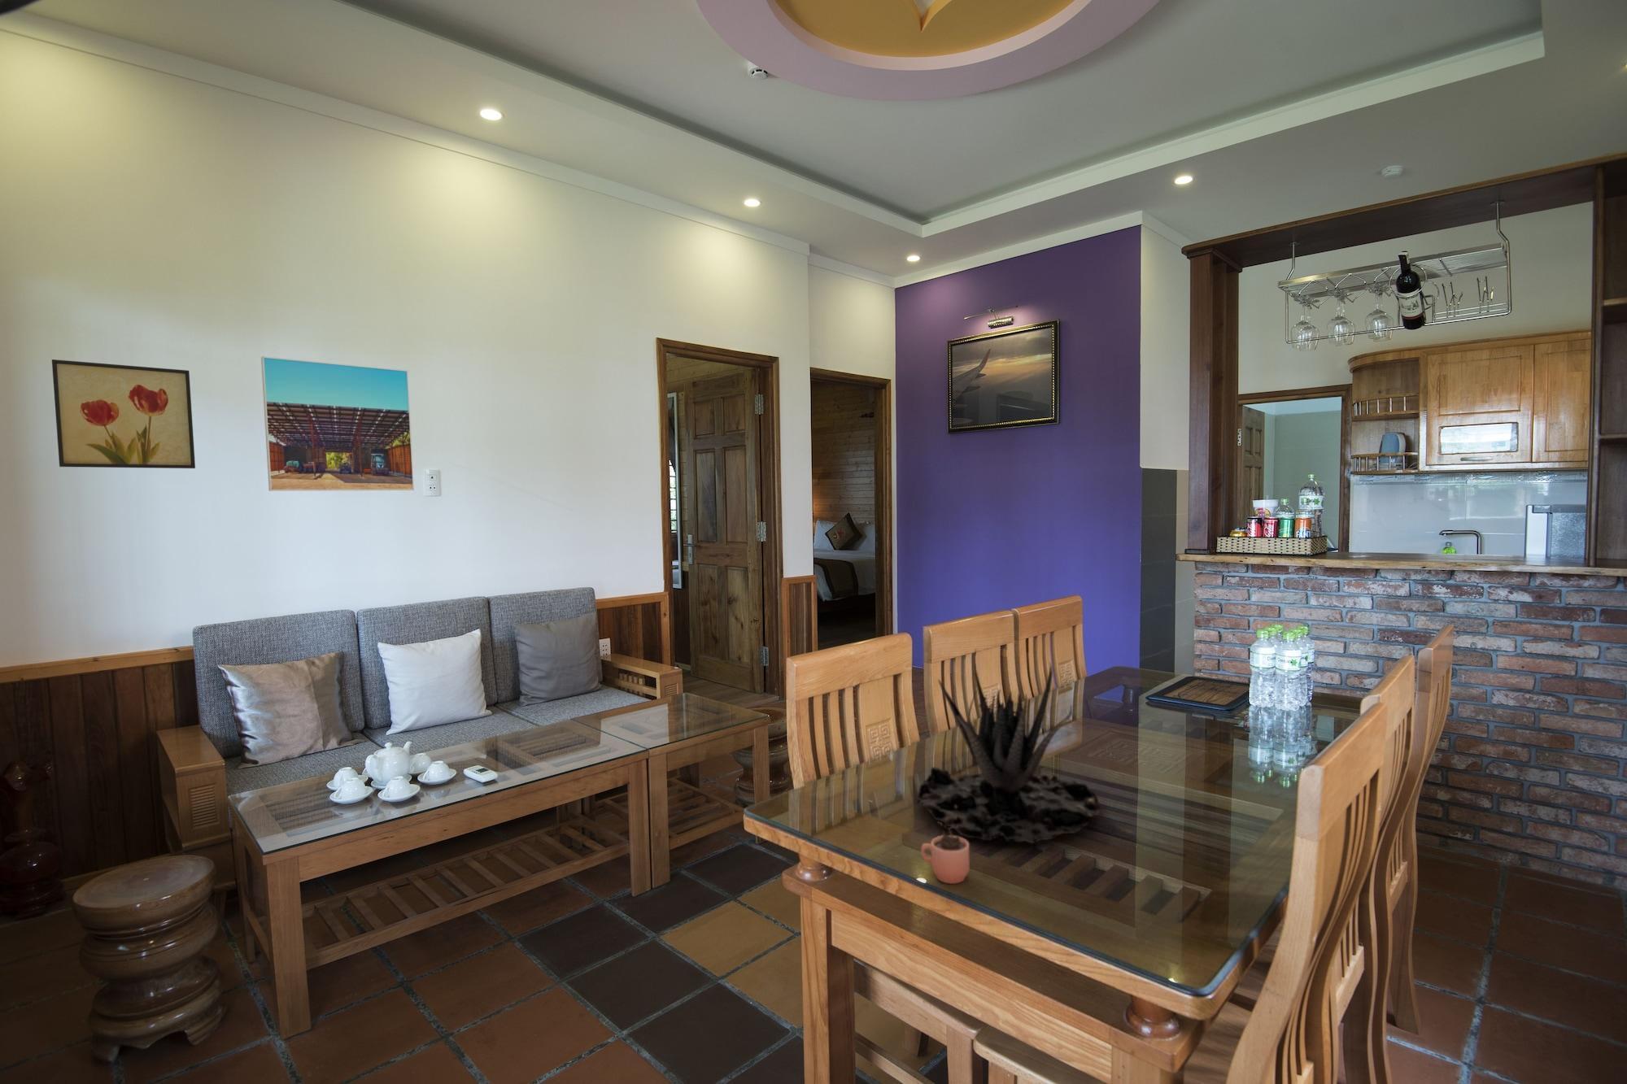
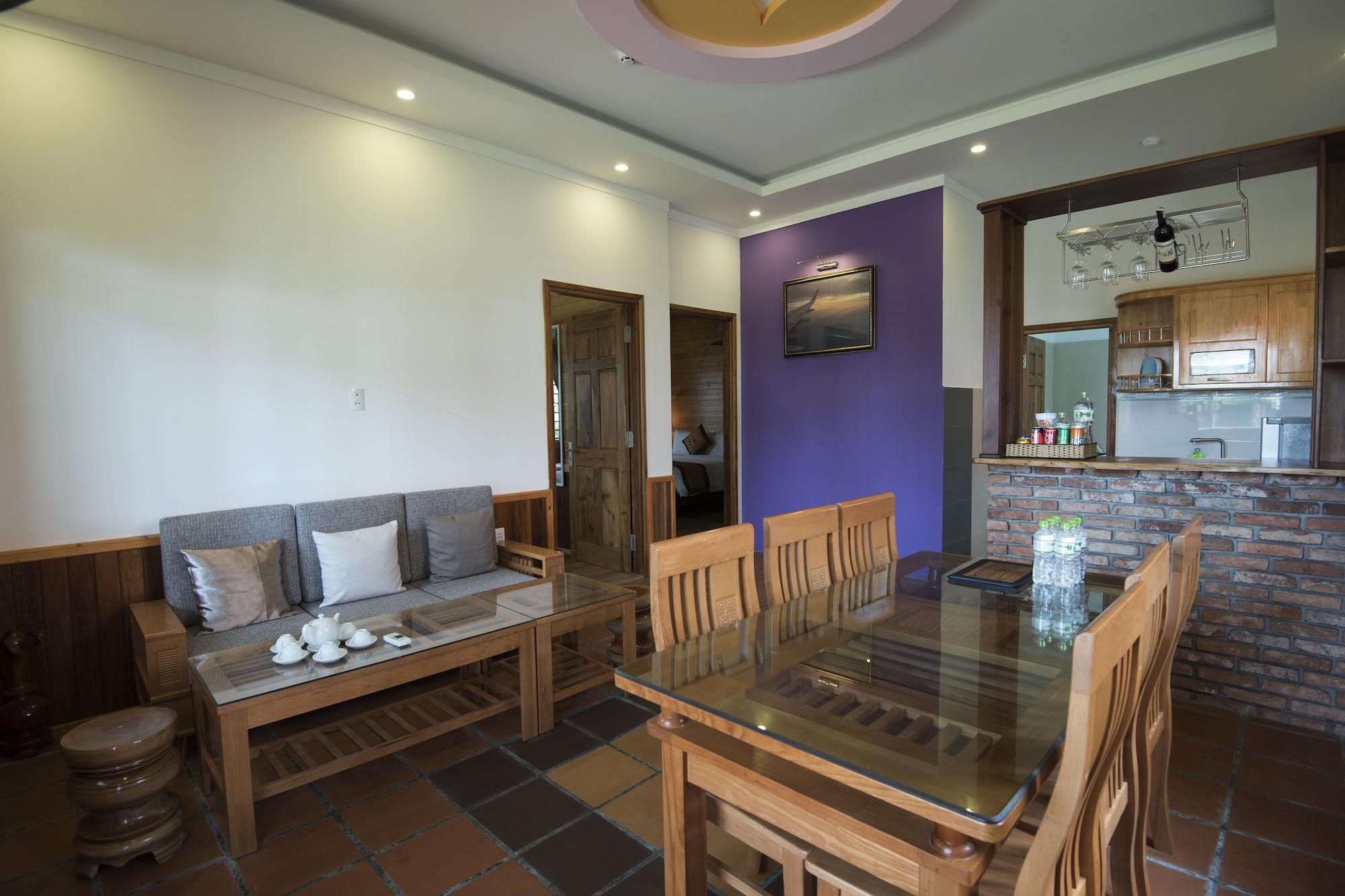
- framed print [260,356,415,492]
- cocoa [921,805,970,884]
- plant [917,647,1102,844]
- wall art [51,358,196,469]
